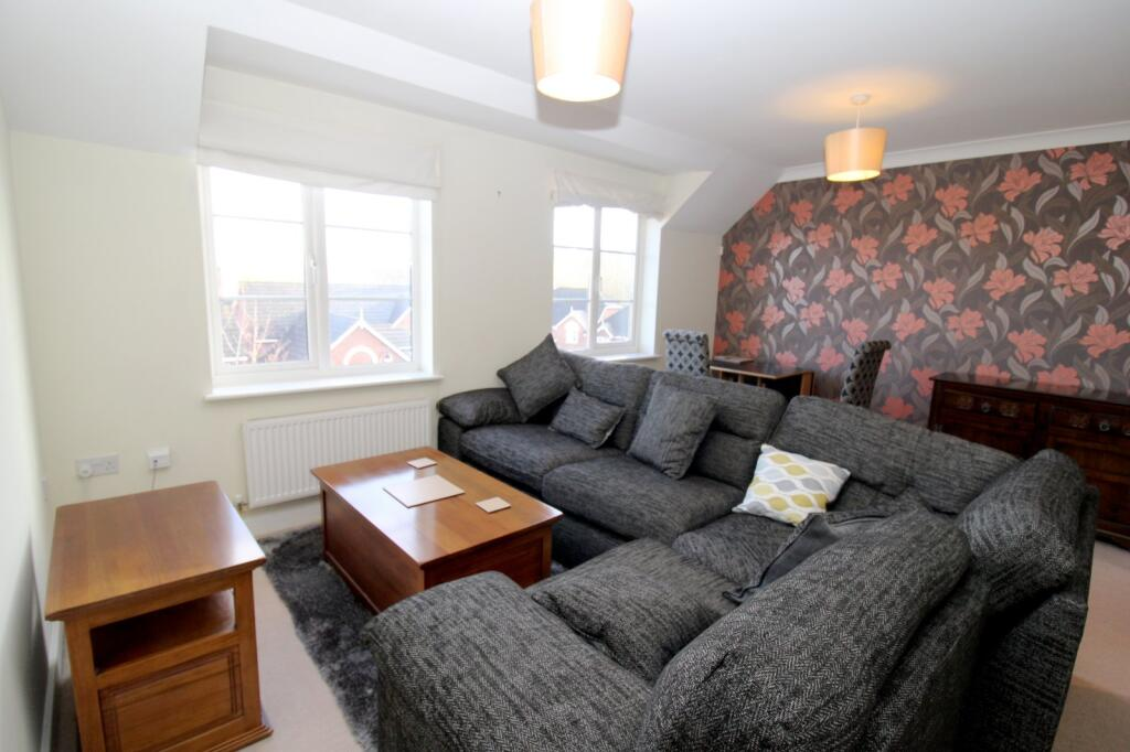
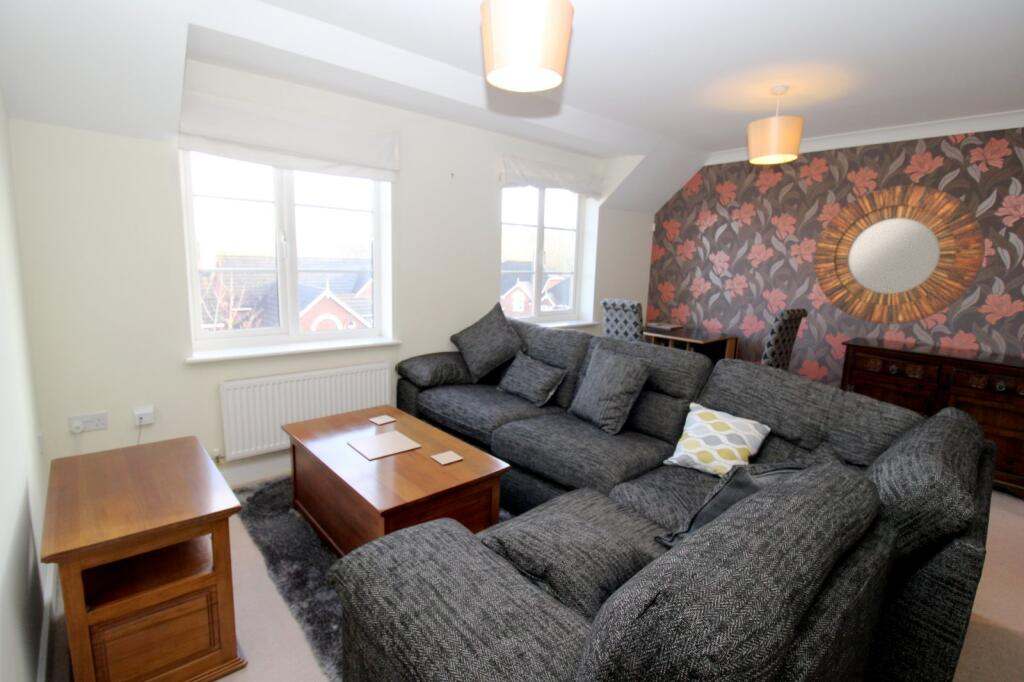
+ home mirror [813,184,986,325]
